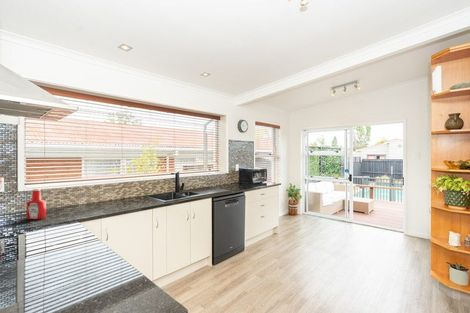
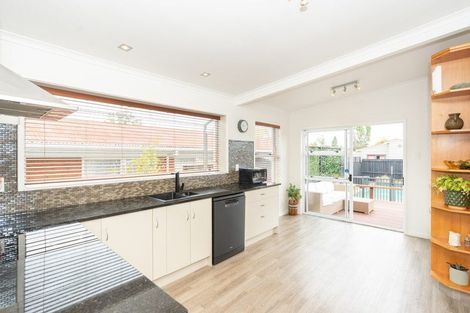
- soap bottle [26,187,47,220]
